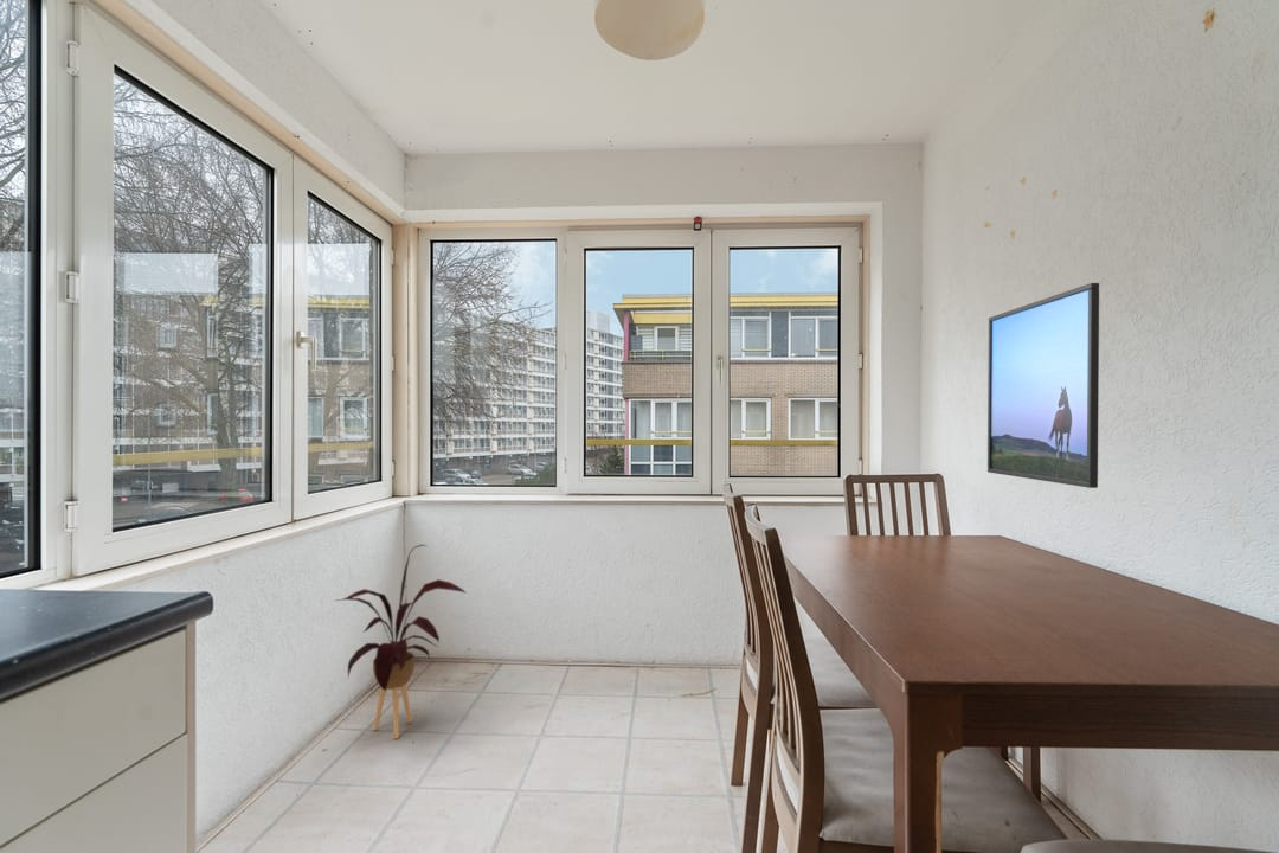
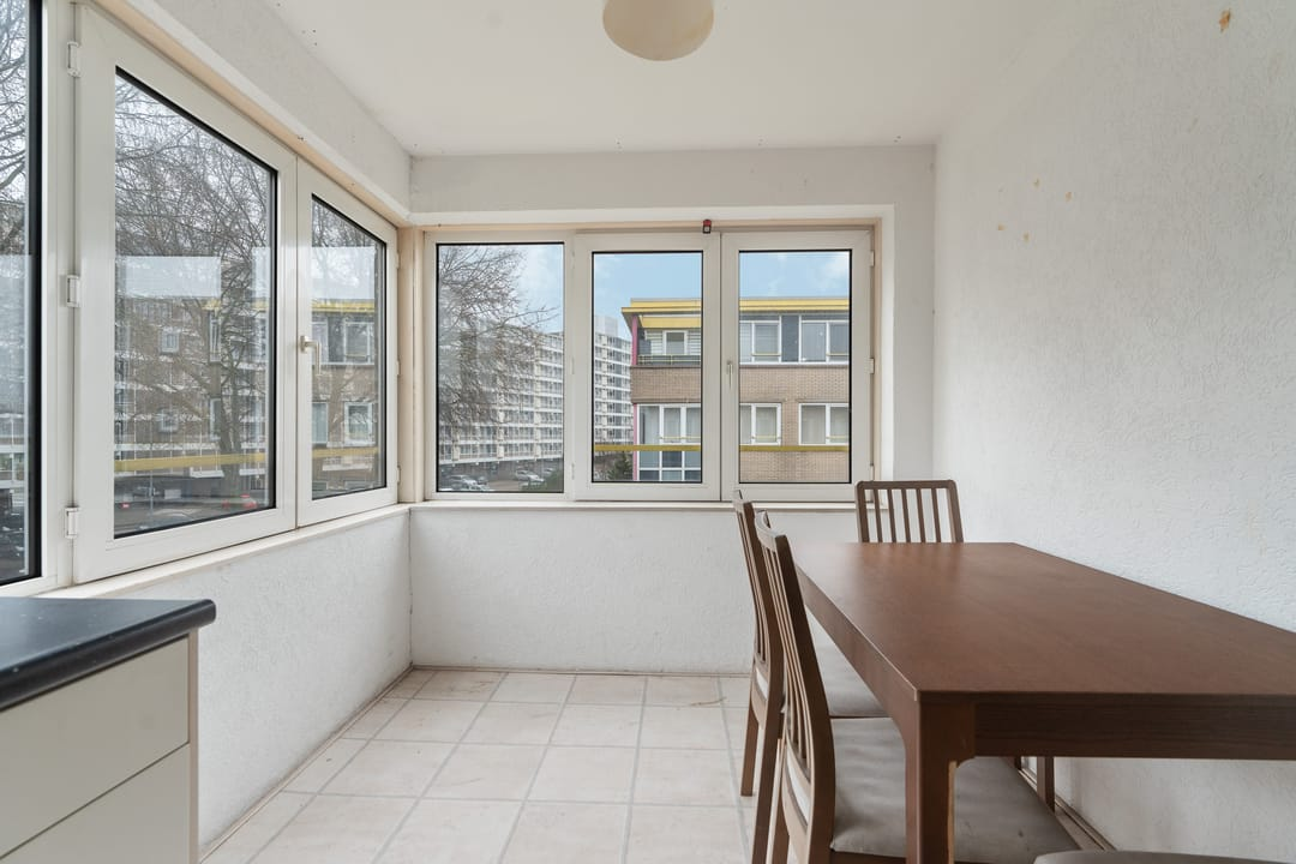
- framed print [986,282,1100,489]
- house plant [335,544,468,740]
